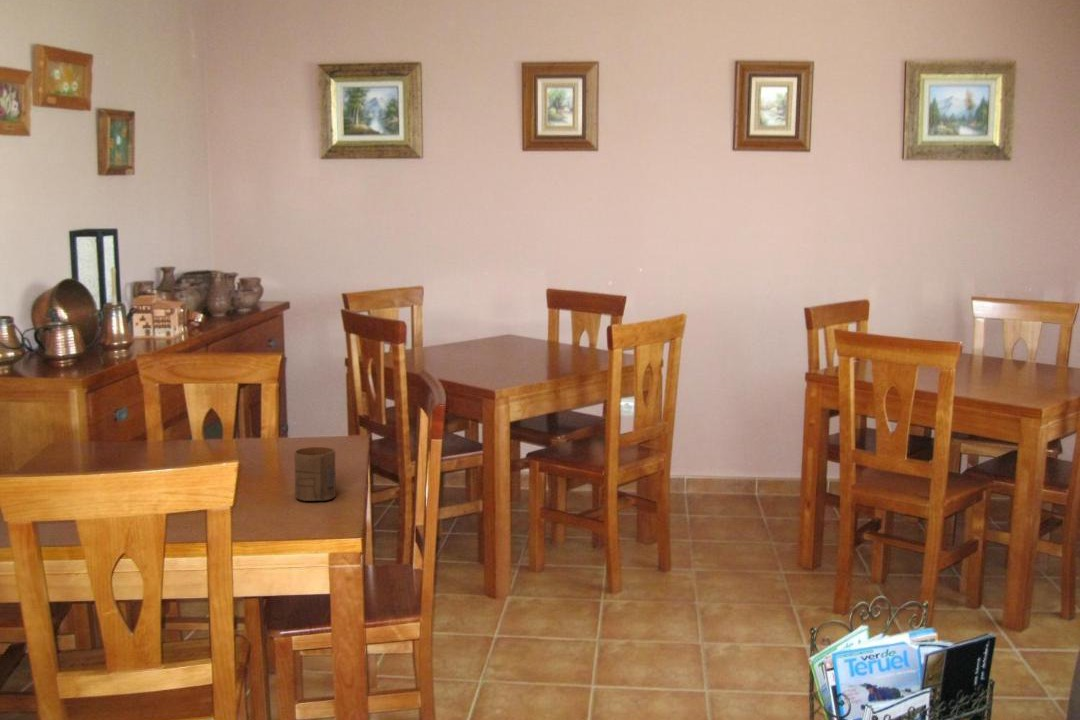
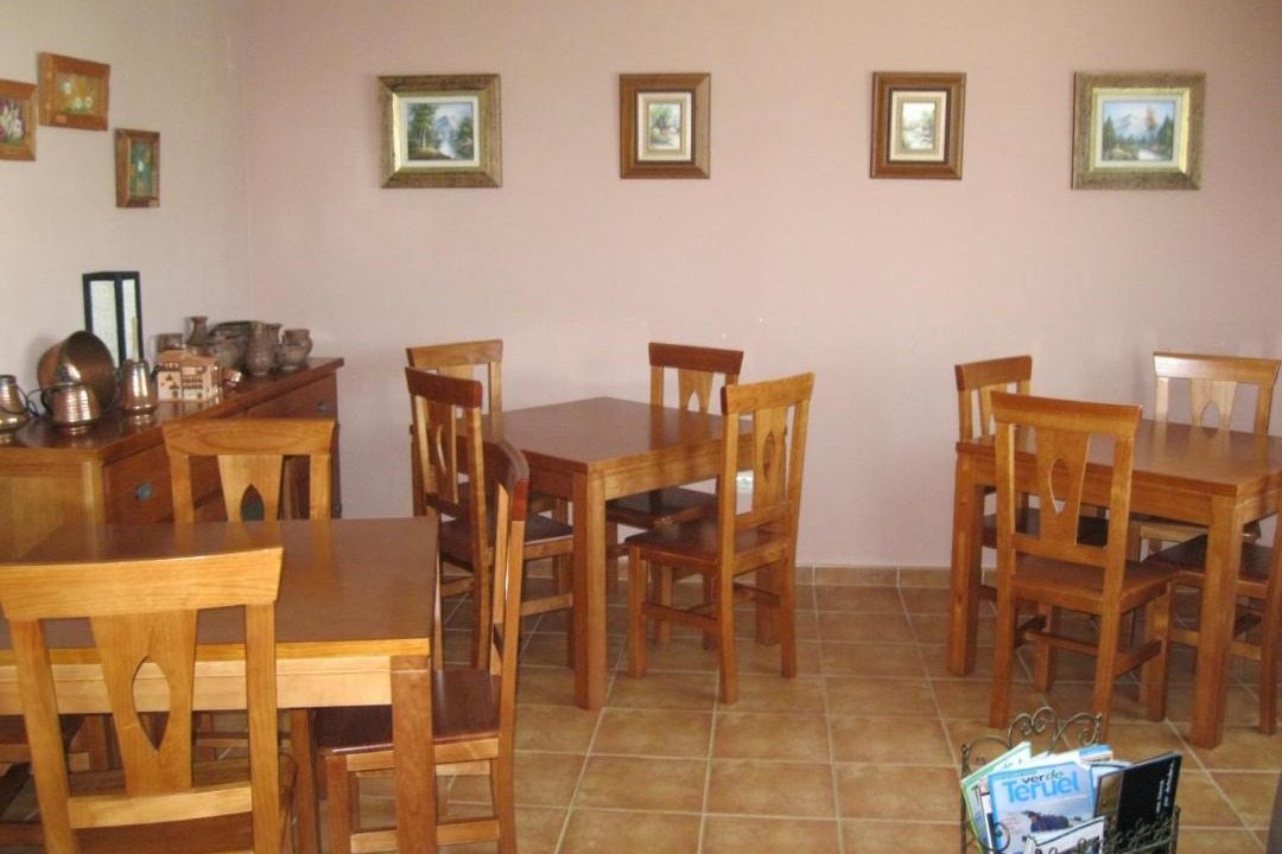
- cup [293,446,337,502]
